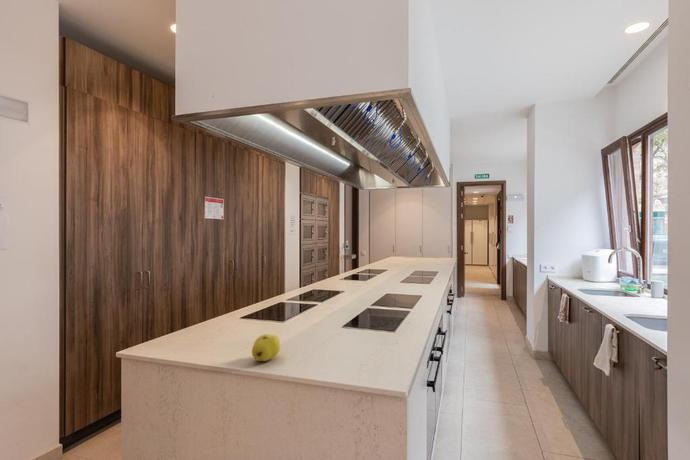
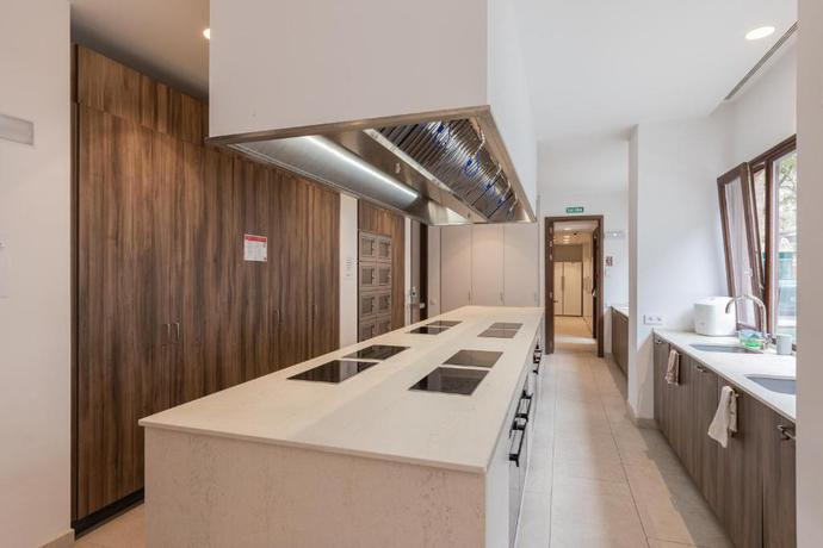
- fruit [251,333,281,362]
